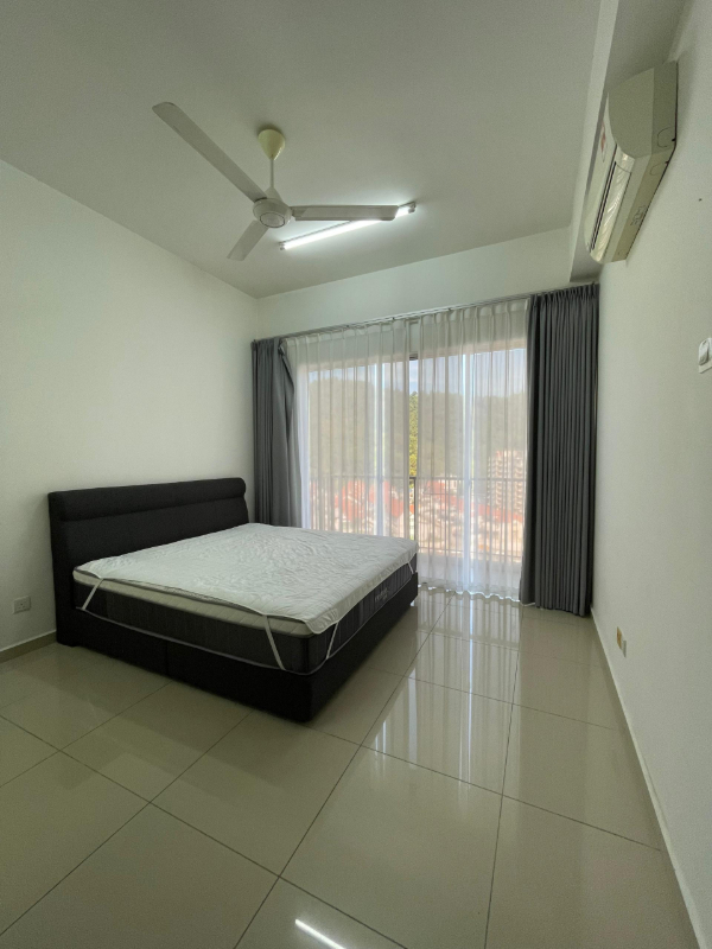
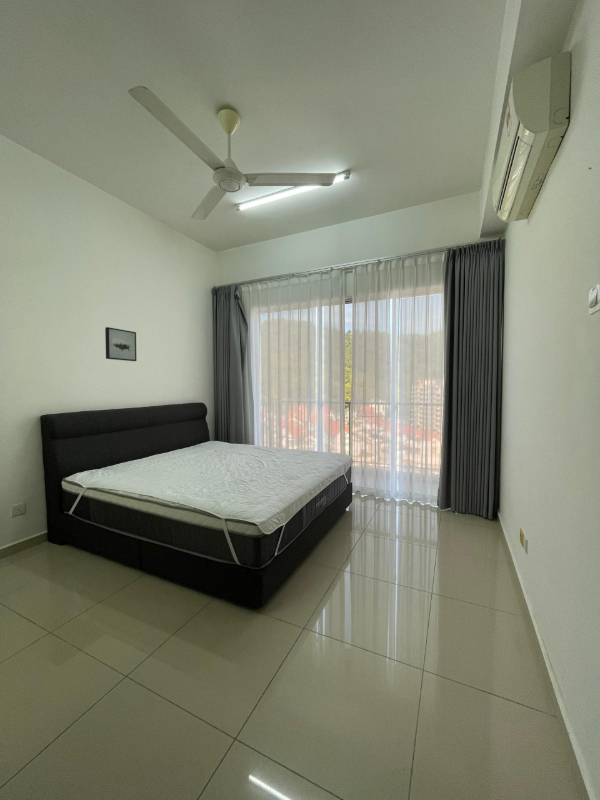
+ wall art [104,326,137,362]
